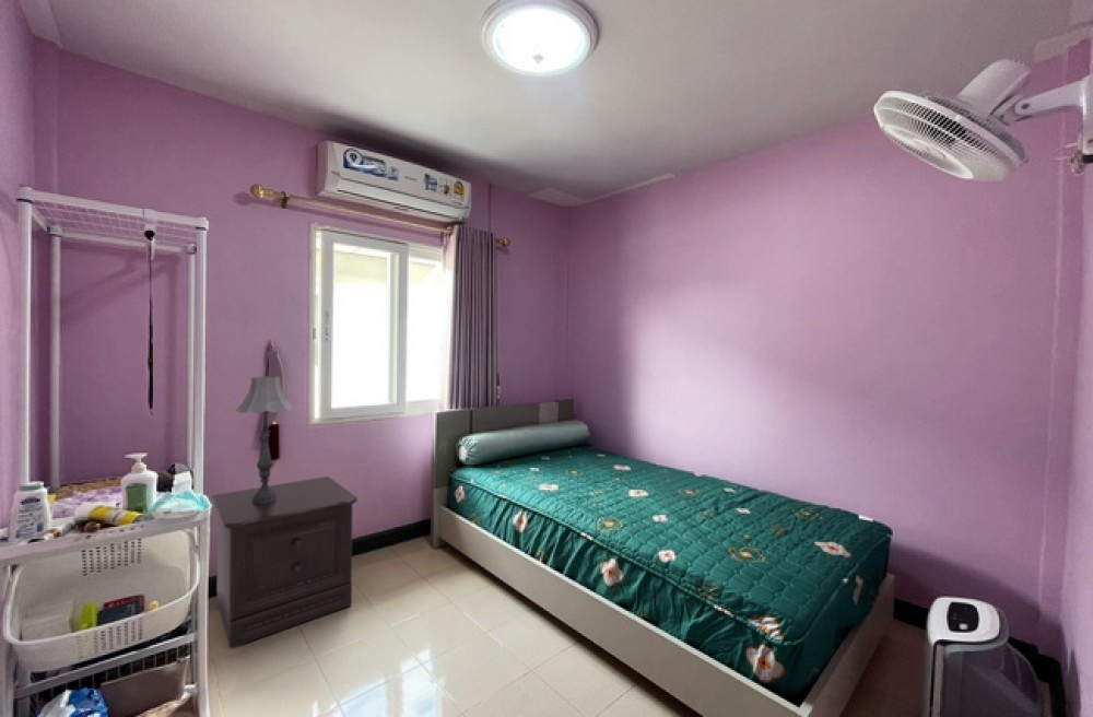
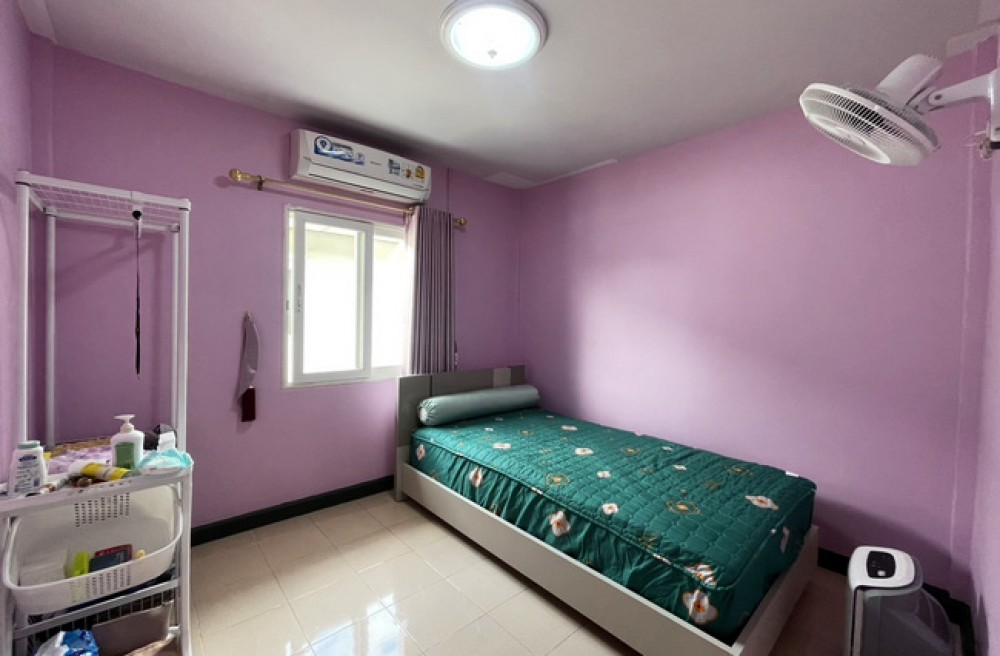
- table lamp [235,375,294,503]
- nightstand [211,475,359,648]
